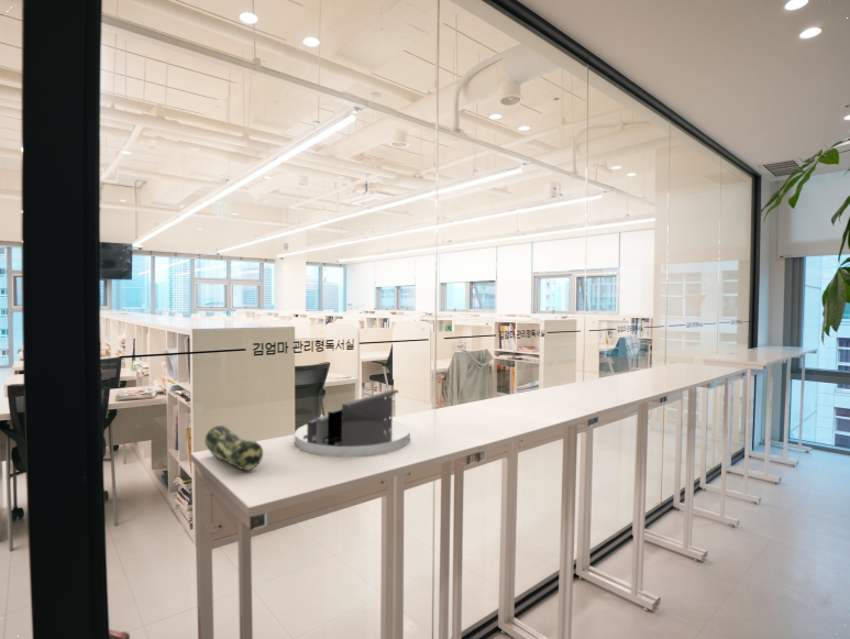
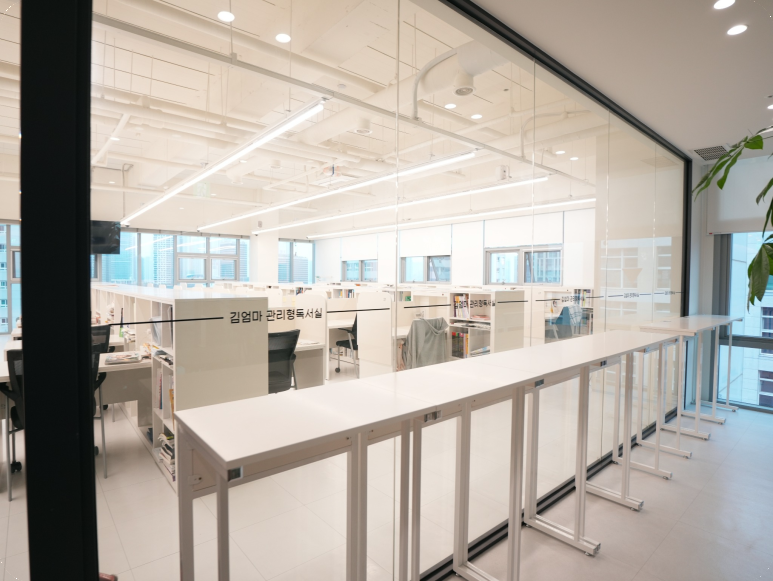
- desk organizer [294,388,411,458]
- pencil case [205,425,264,472]
